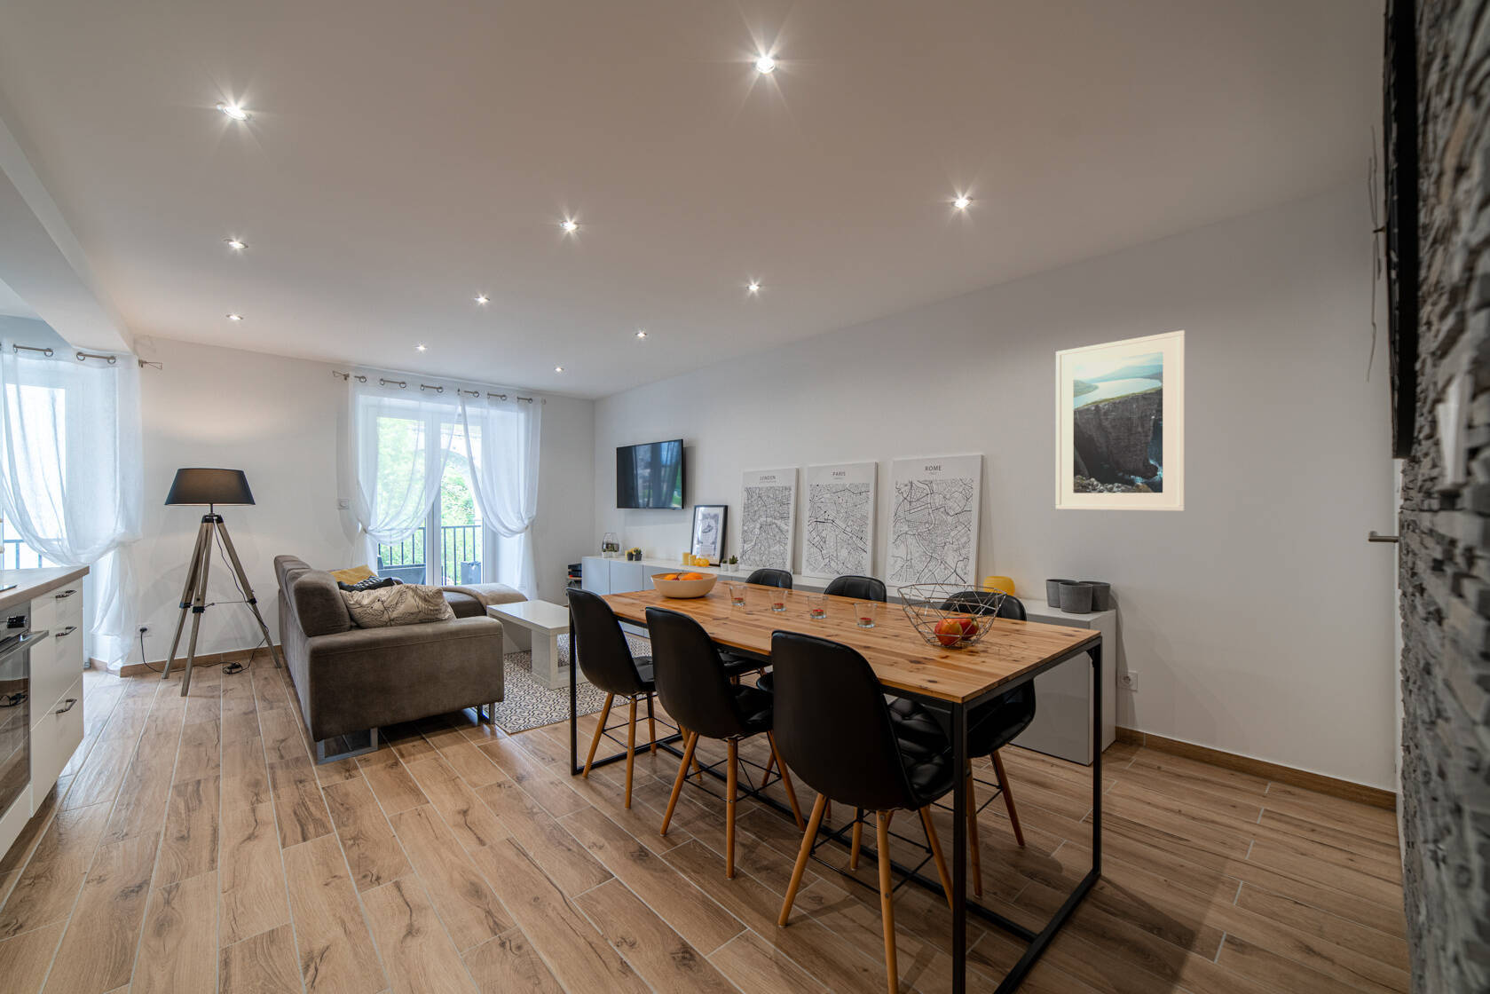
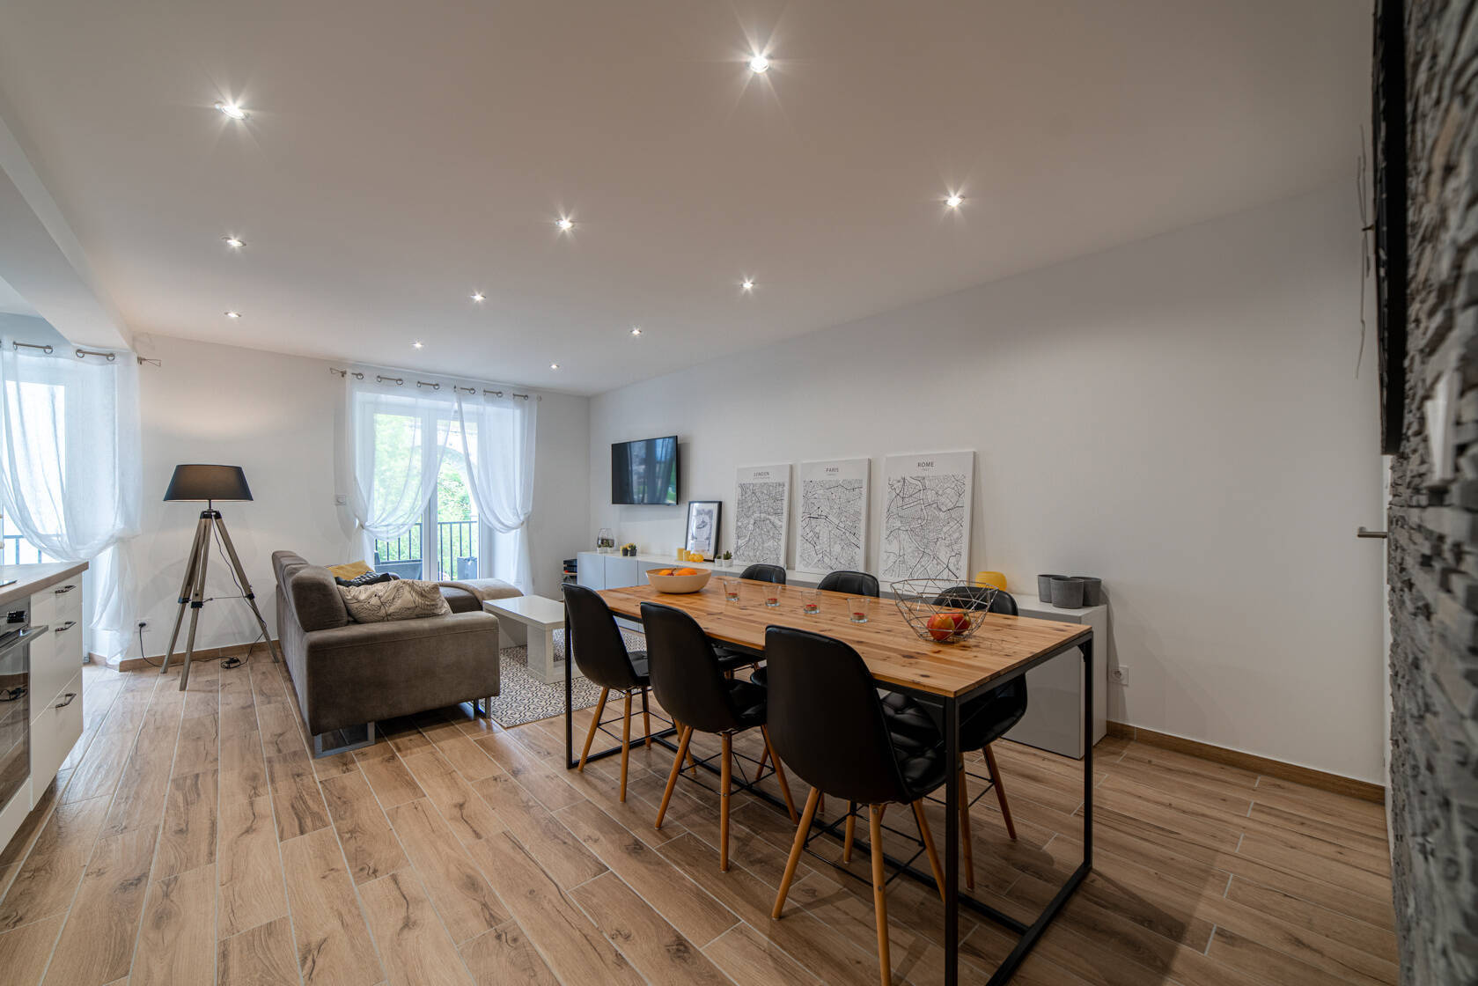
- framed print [1055,329,1186,513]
